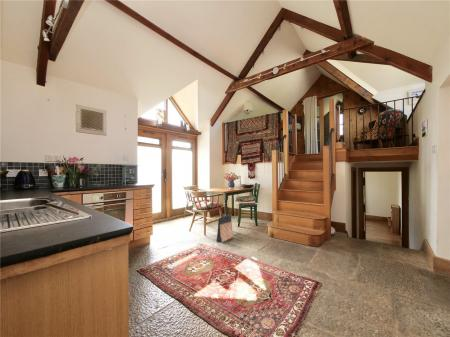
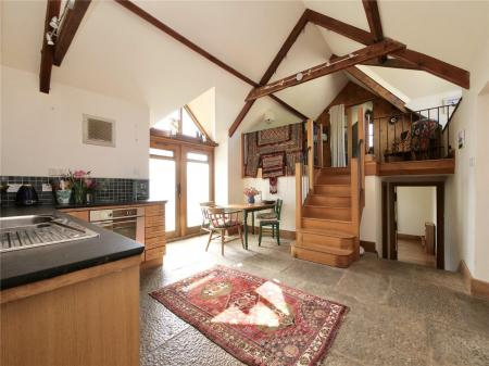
- bag [215,213,234,243]
